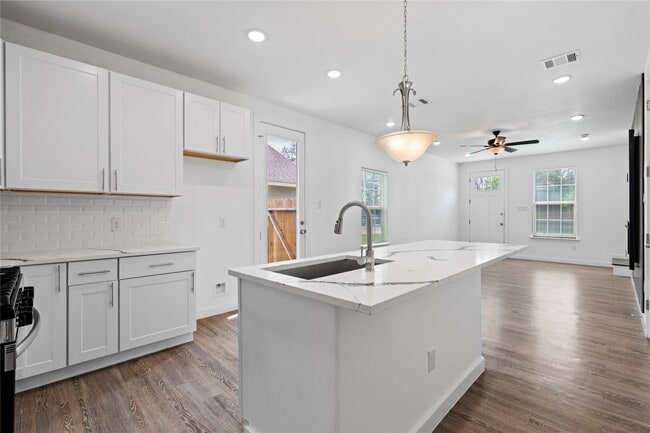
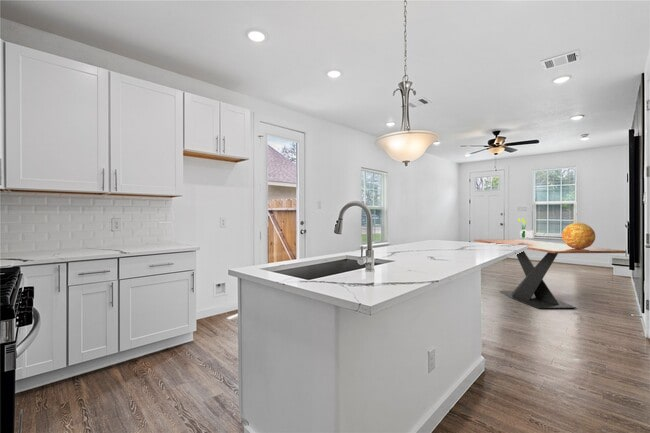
+ bouquet [517,217,535,239]
+ dining table [473,238,627,309]
+ decorative sphere [561,222,596,249]
